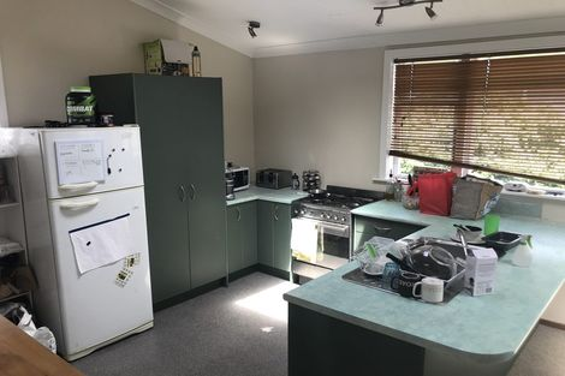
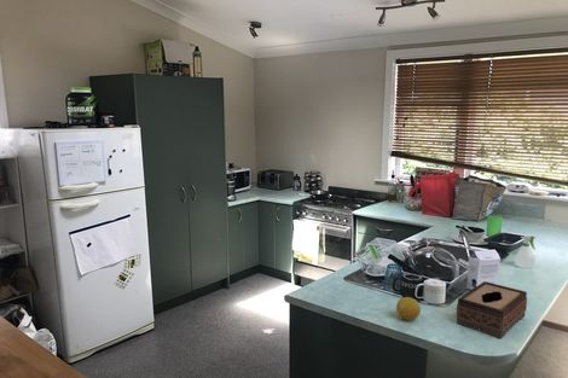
+ fruit [395,296,422,321]
+ tissue box [456,280,528,339]
